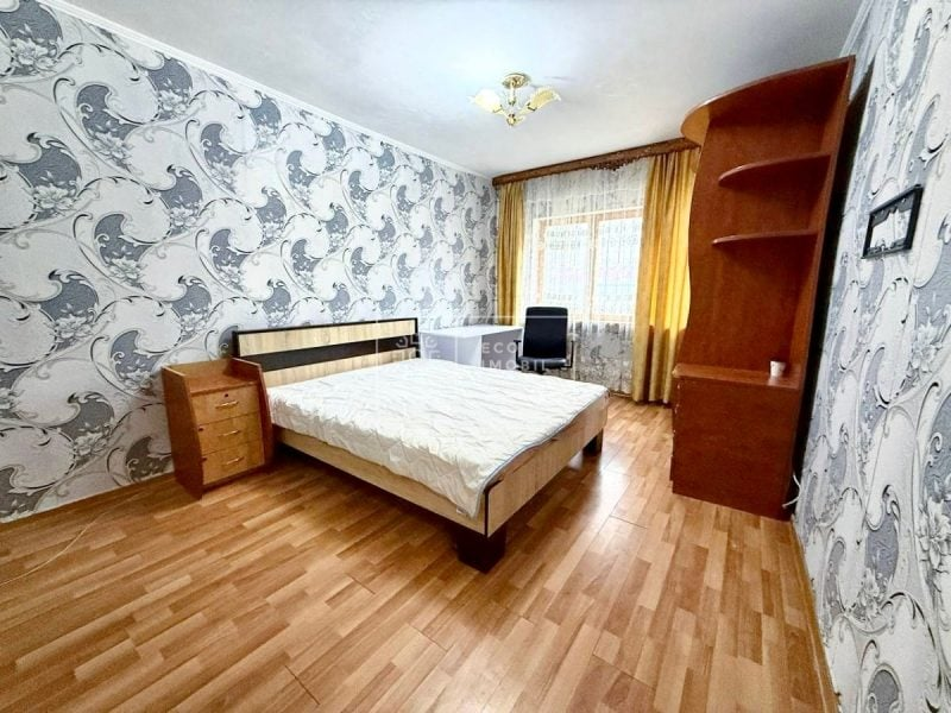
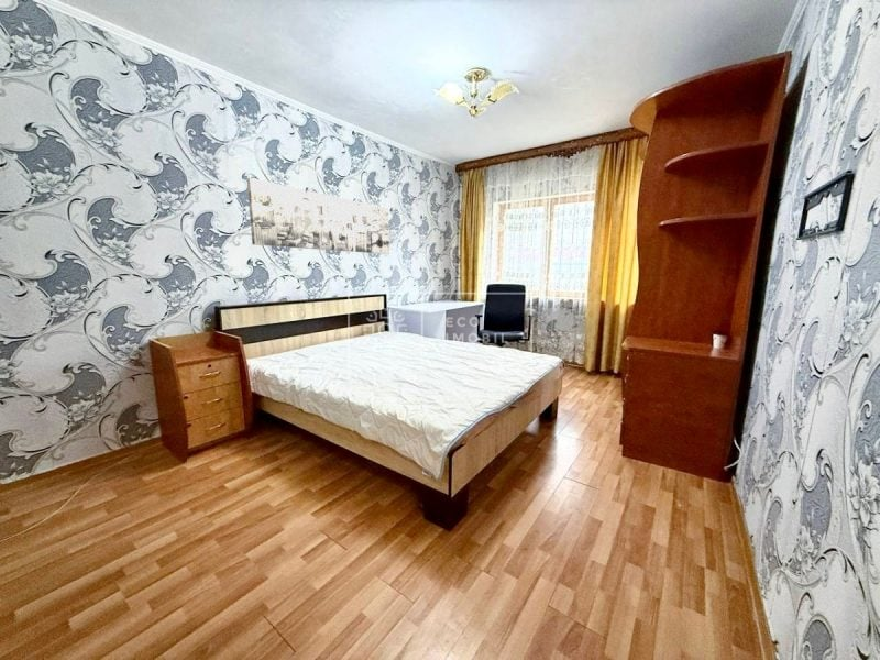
+ wall art [246,177,391,255]
